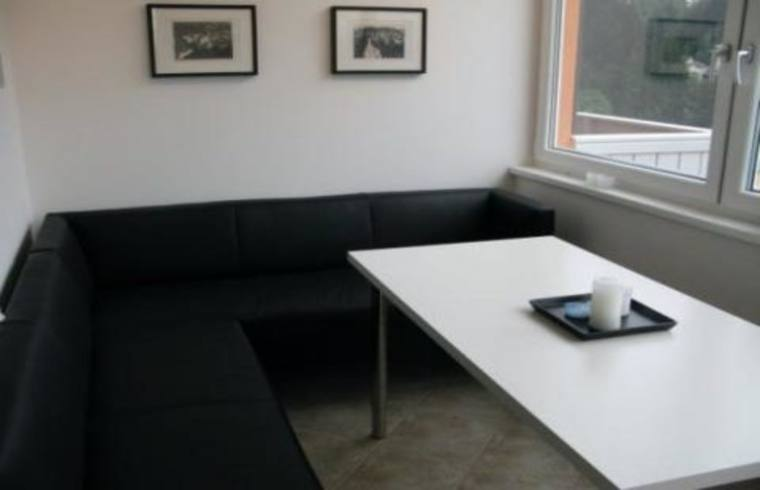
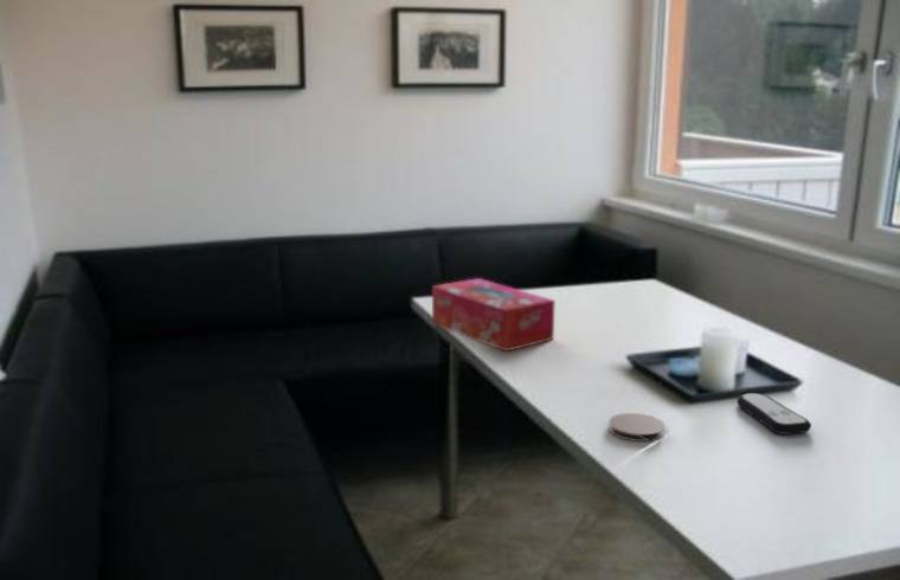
+ tissue box [431,277,557,353]
+ remote control [735,392,812,436]
+ coaster [608,412,667,443]
